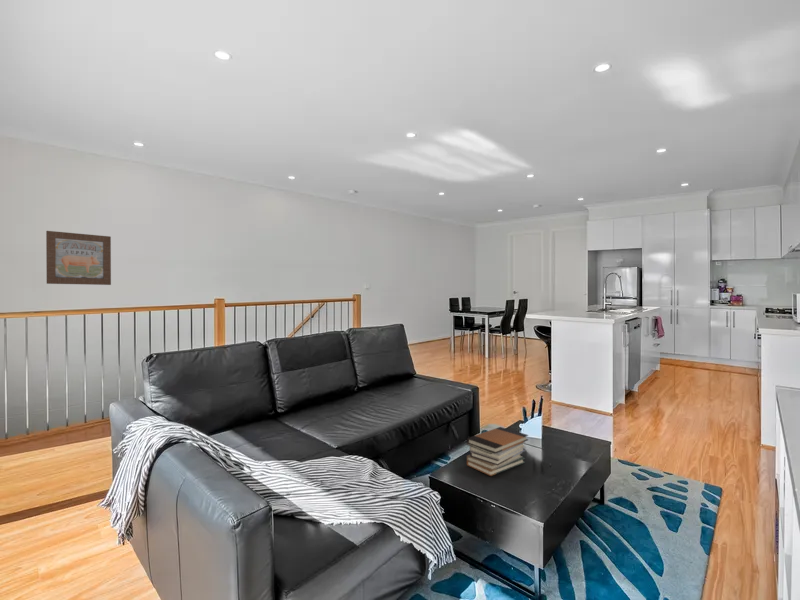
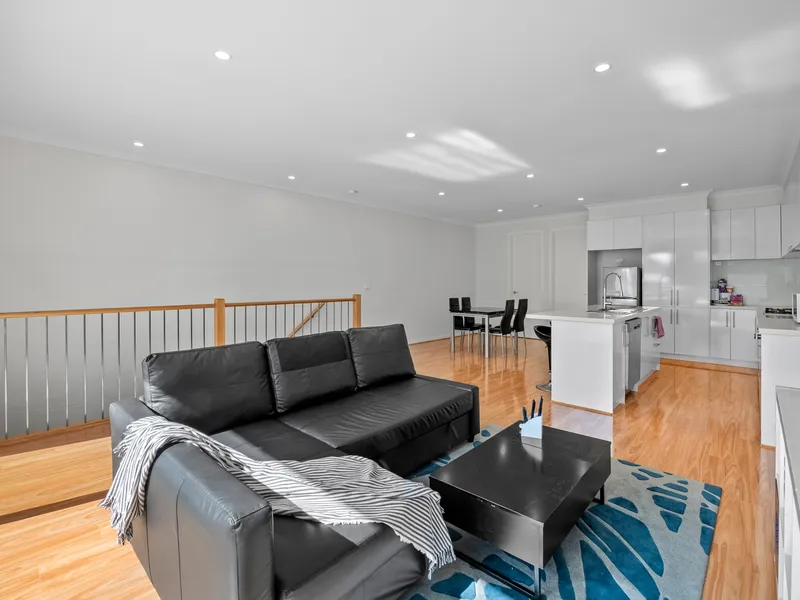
- wall art [45,230,112,286]
- book stack [465,426,529,477]
